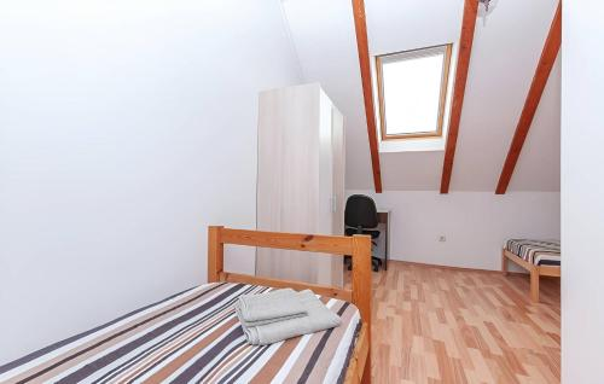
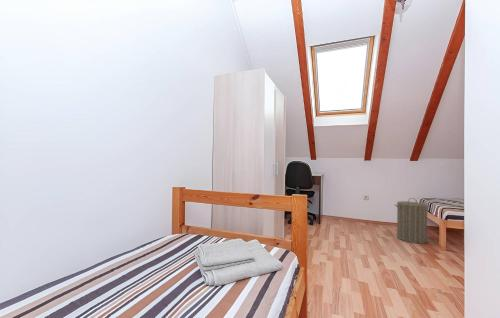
+ laundry hamper [394,197,431,245]
